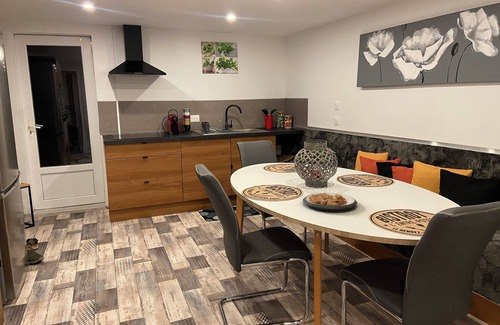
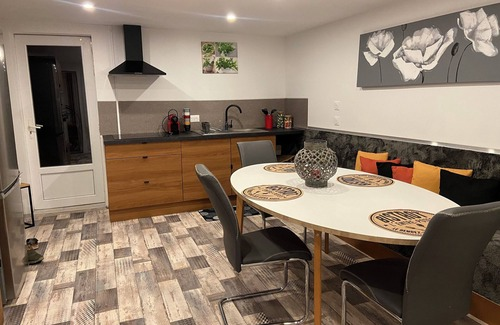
- plate [302,192,358,212]
